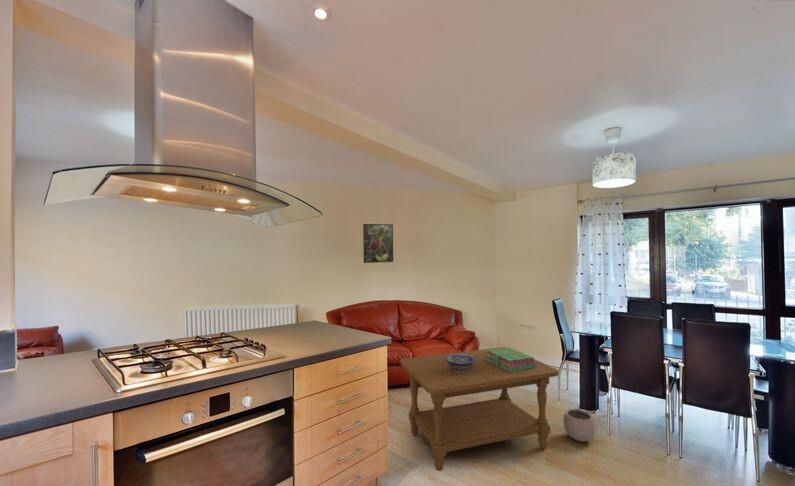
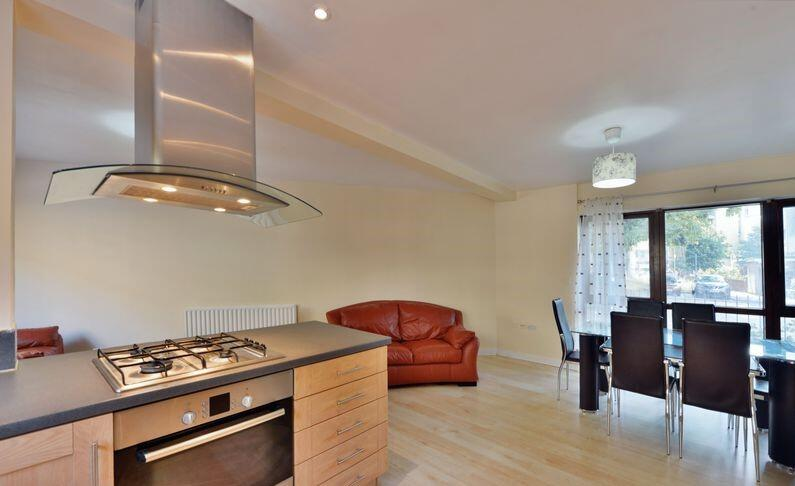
- stack of books [486,346,536,372]
- plant pot [562,402,597,443]
- coffee table [399,346,560,472]
- decorative bowl [444,354,477,373]
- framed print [362,223,394,264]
